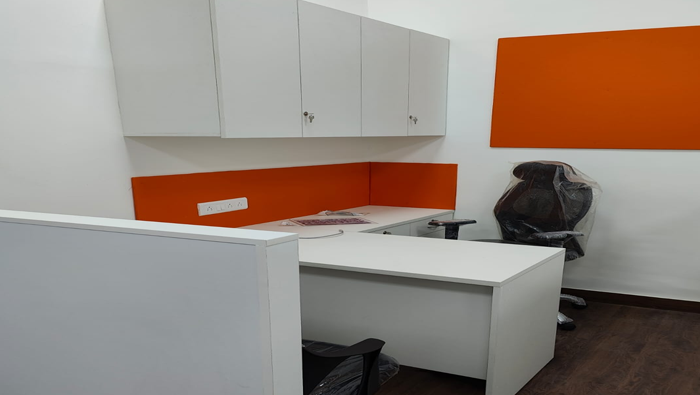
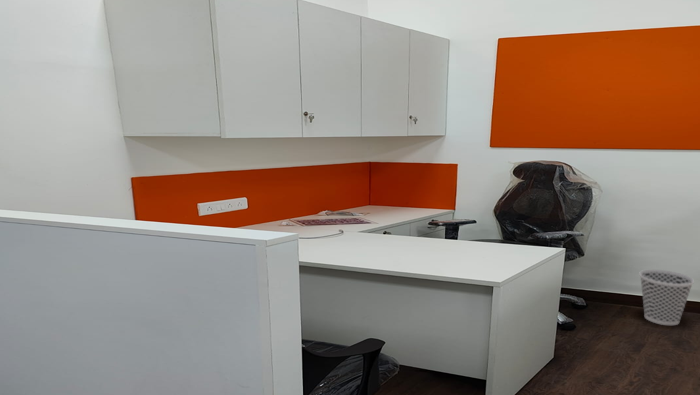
+ wastebasket [638,269,695,326]
